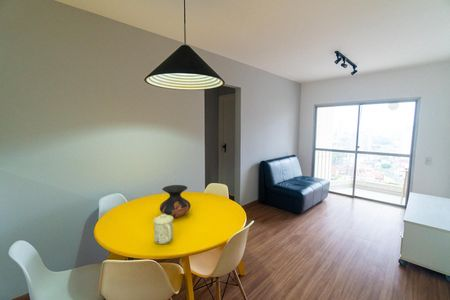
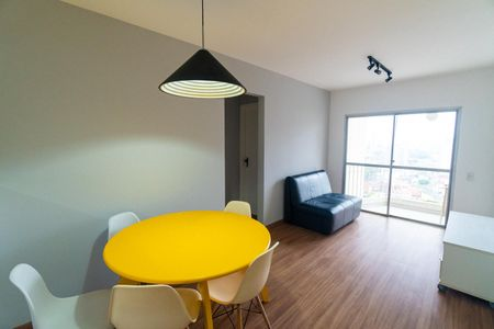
- mug [152,213,174,245]
- vase [159,184,192,219]
